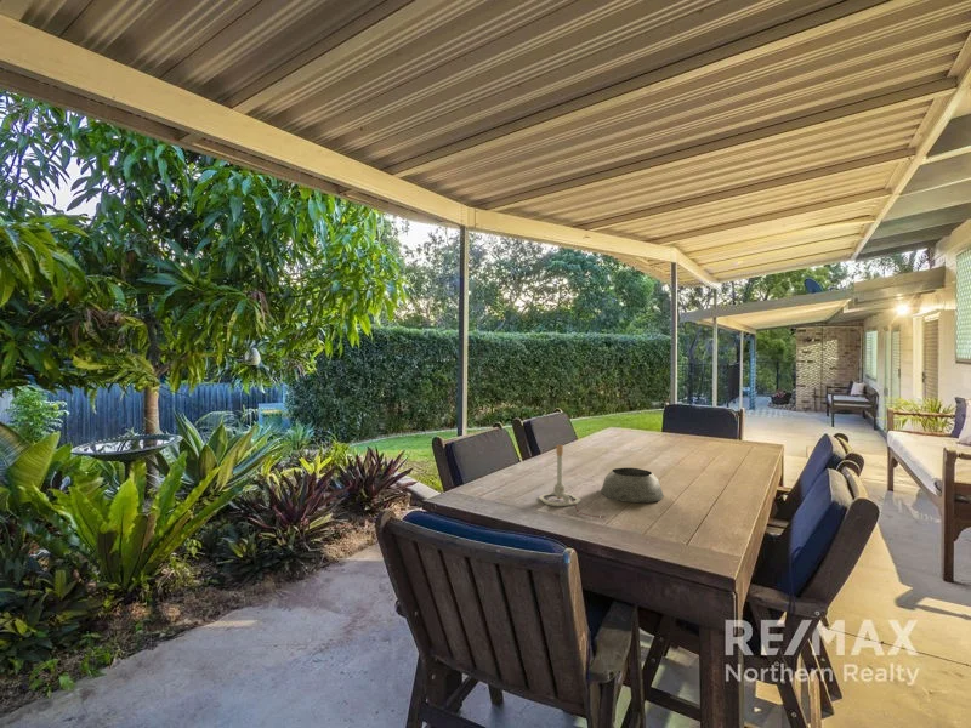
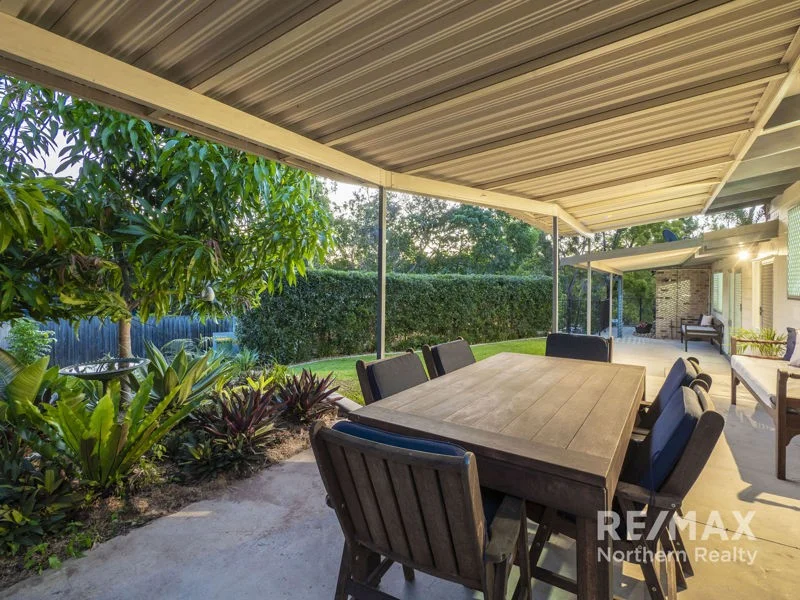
- lamp base [538,444,606,518]
- plant pot [600,467,665,504]
